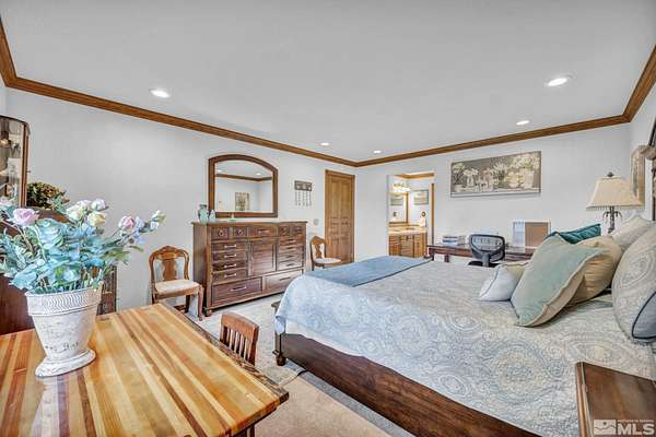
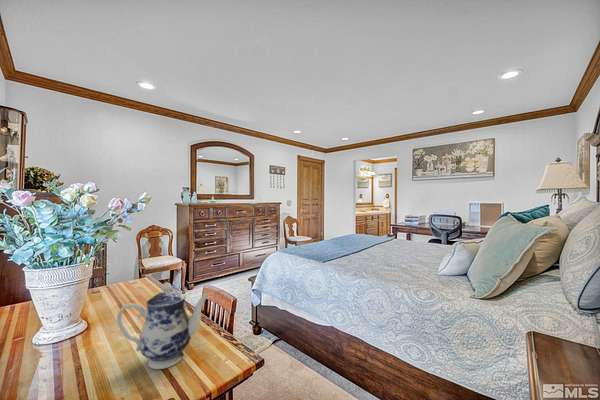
+ teapot [116,282,212,370]
